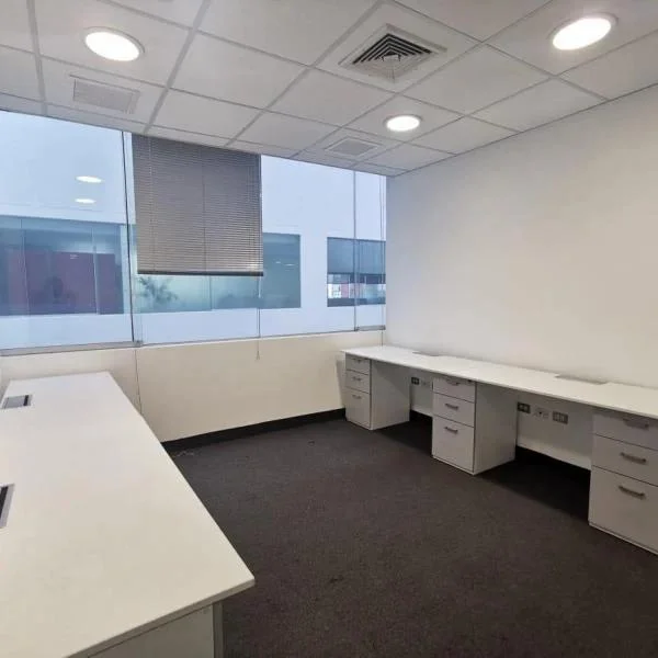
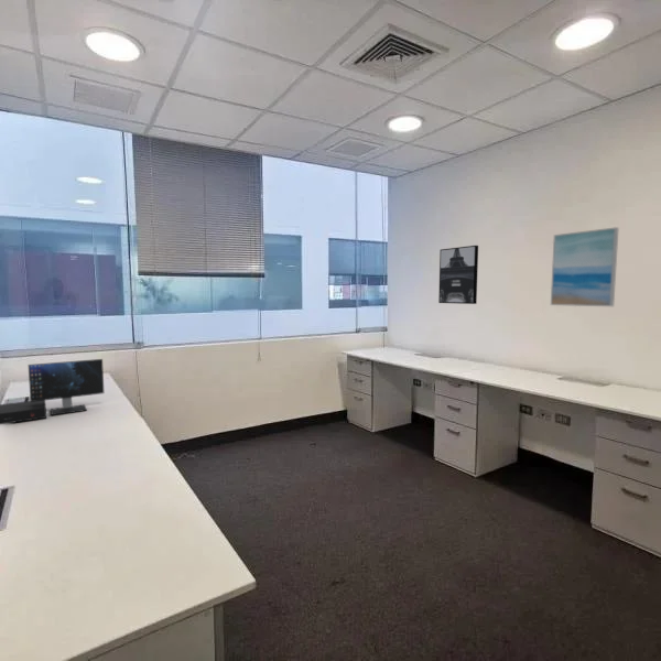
+ computer monitor [0,358,105,425]
+ wall art [550,226,620,307]
+ wall art [437,245,479,305]
